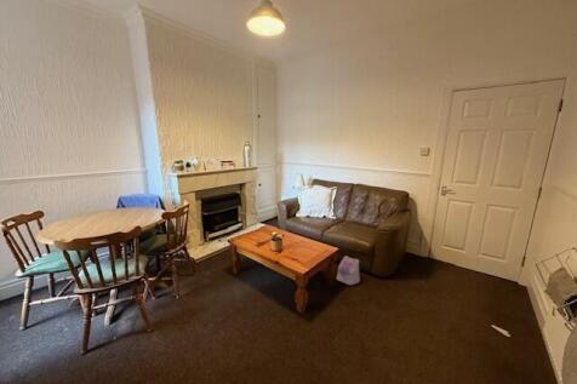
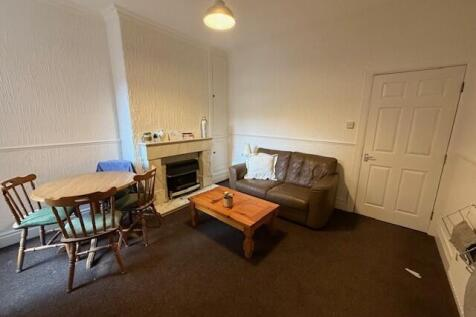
- plush toy [336,254,361,286]
